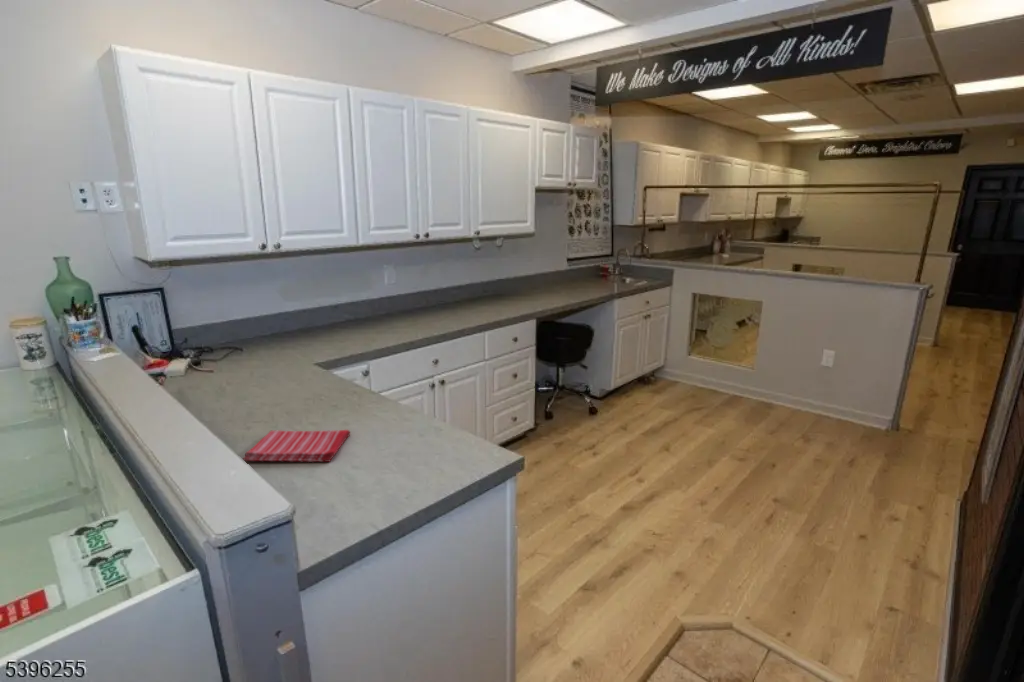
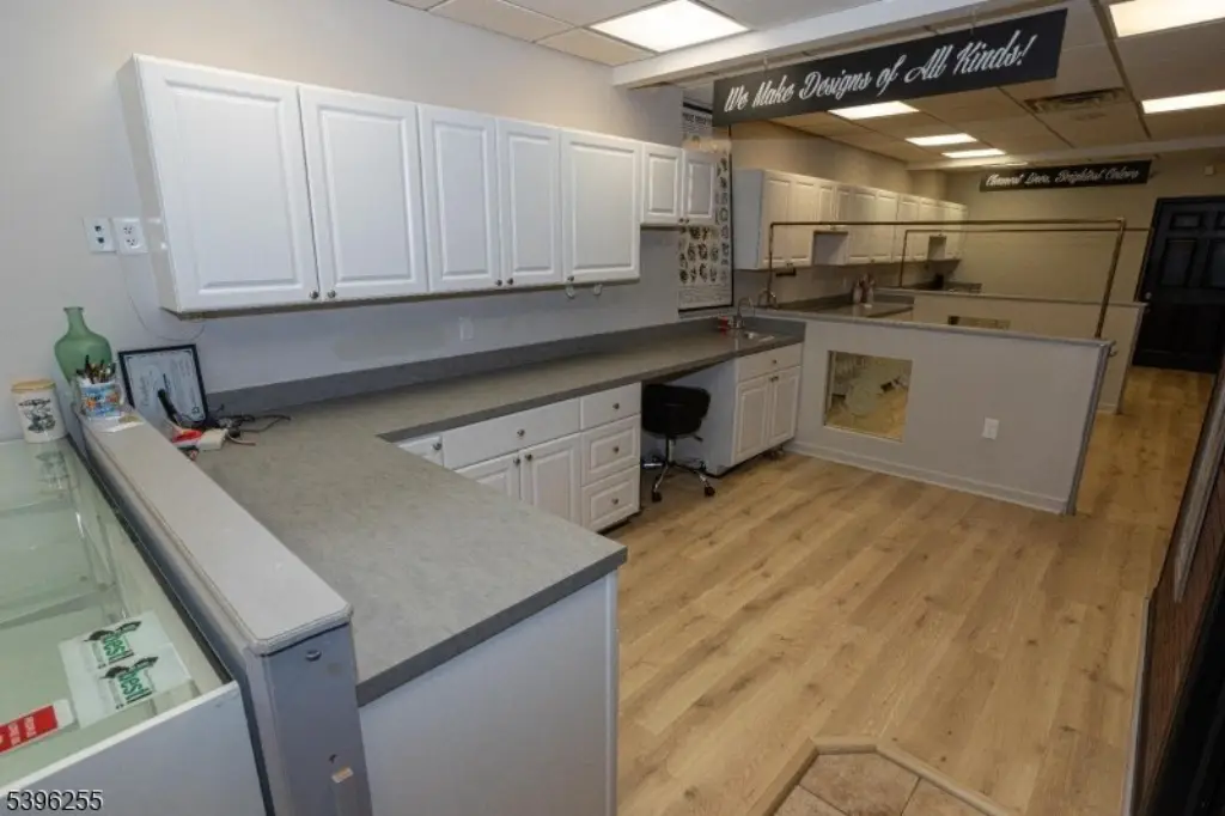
- dish towel [242,429,351,463]
